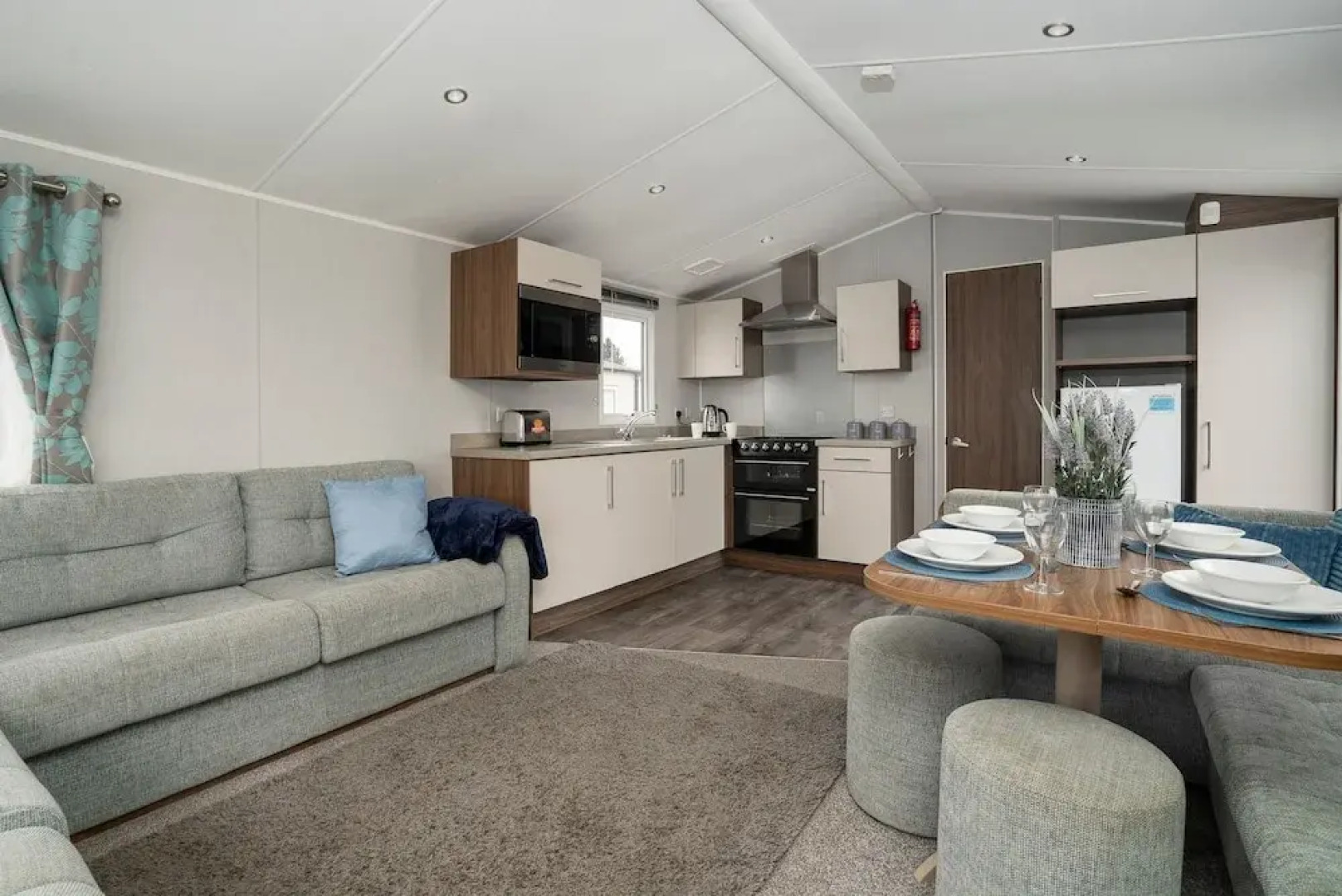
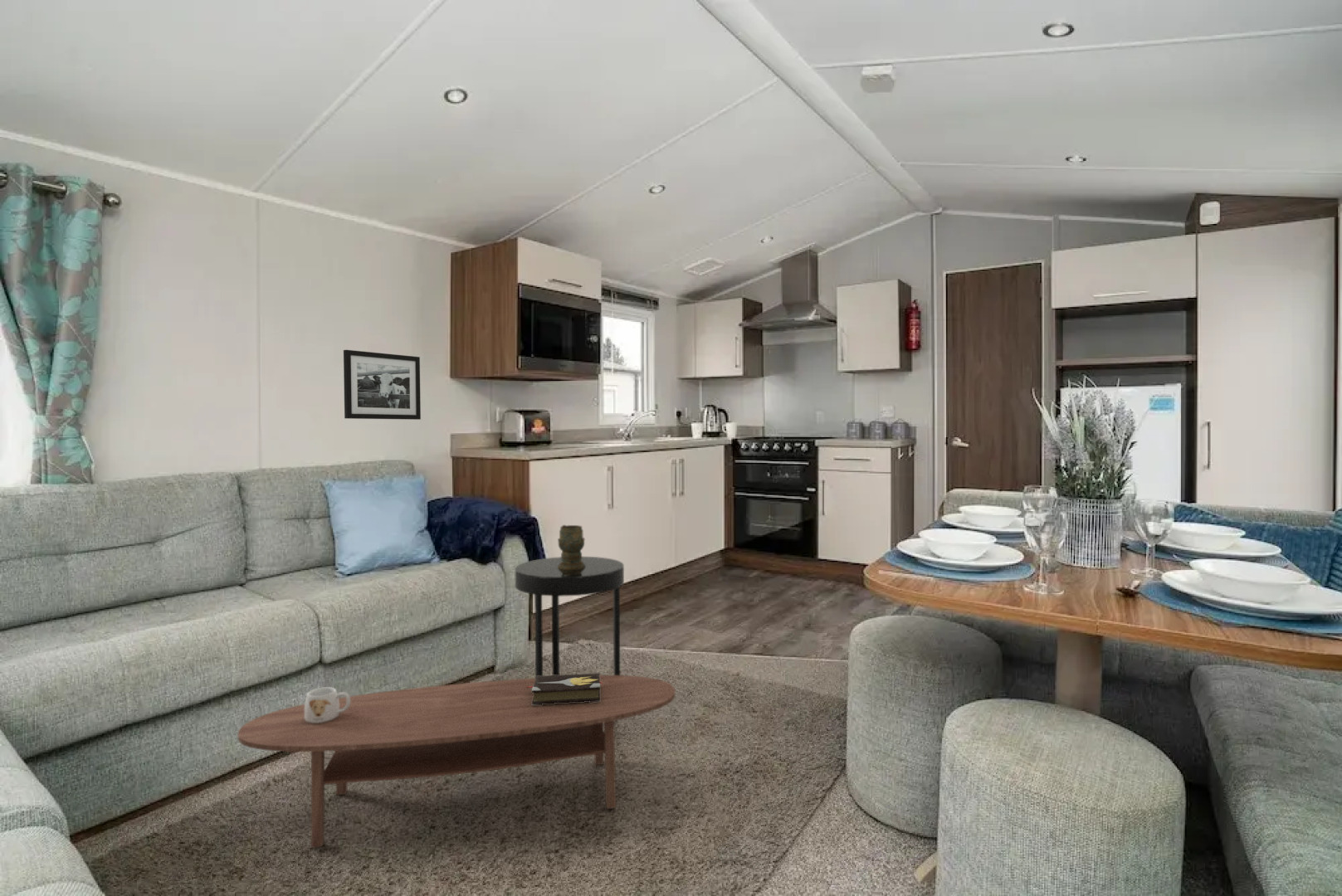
+ picture frame [343,349,422,421]
+ coffee table [237,674,676,849]
+ mug [557,524,586,570]
+ mug [304,686,350,723]
+ hardback book [529,673,603,705]
+ side table [515,556,625,677]
